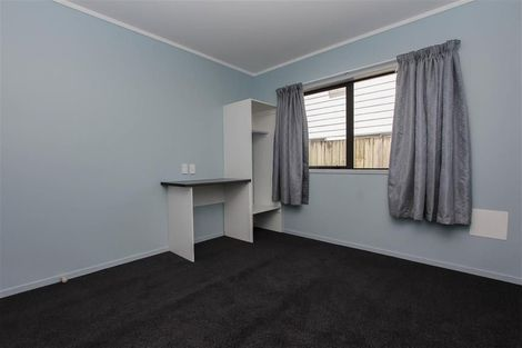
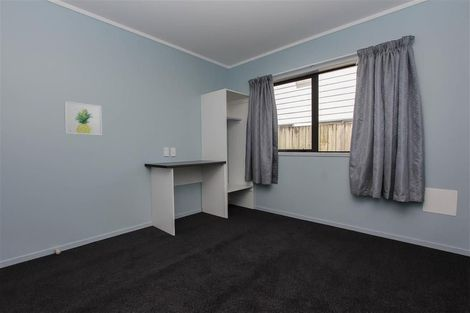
+ wall art [63,100,103,136]
